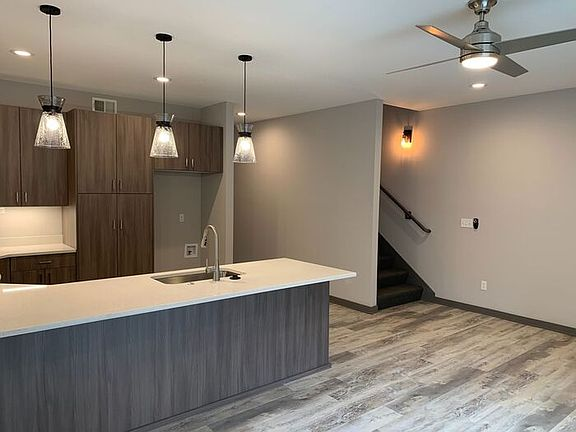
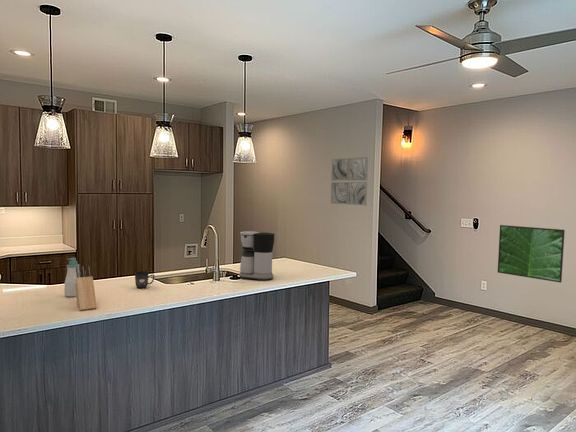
+ mug [133,270,156,289]
+ wall art [330,156,369,206]
+ soap bottle [63,257,81,298]
+ coffee maker [238,230,275,282]
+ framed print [497,224,566,284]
+ knife block [75,265,98,311]
